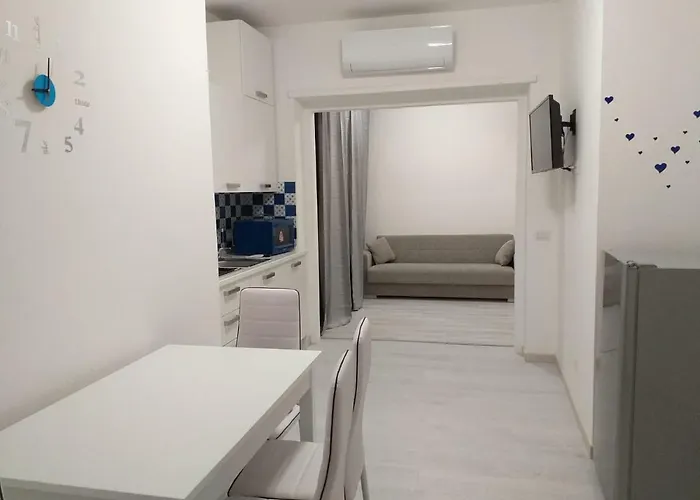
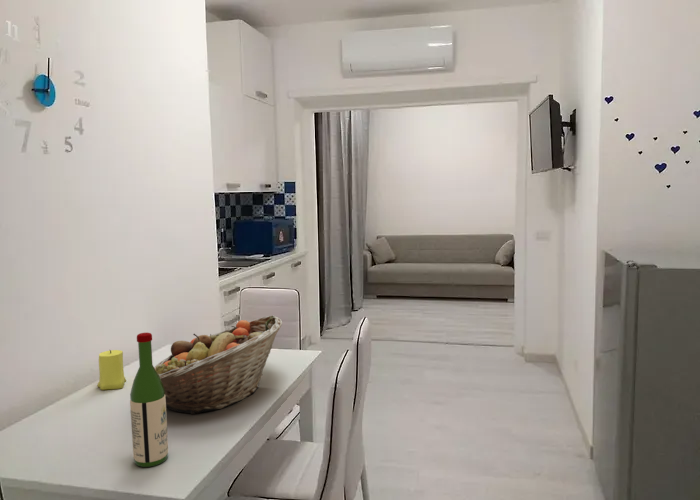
+ fruit basket [154,314,283,415]
+ candle [96,349,127,391]
+ wine bottle [129,332,169,468]
